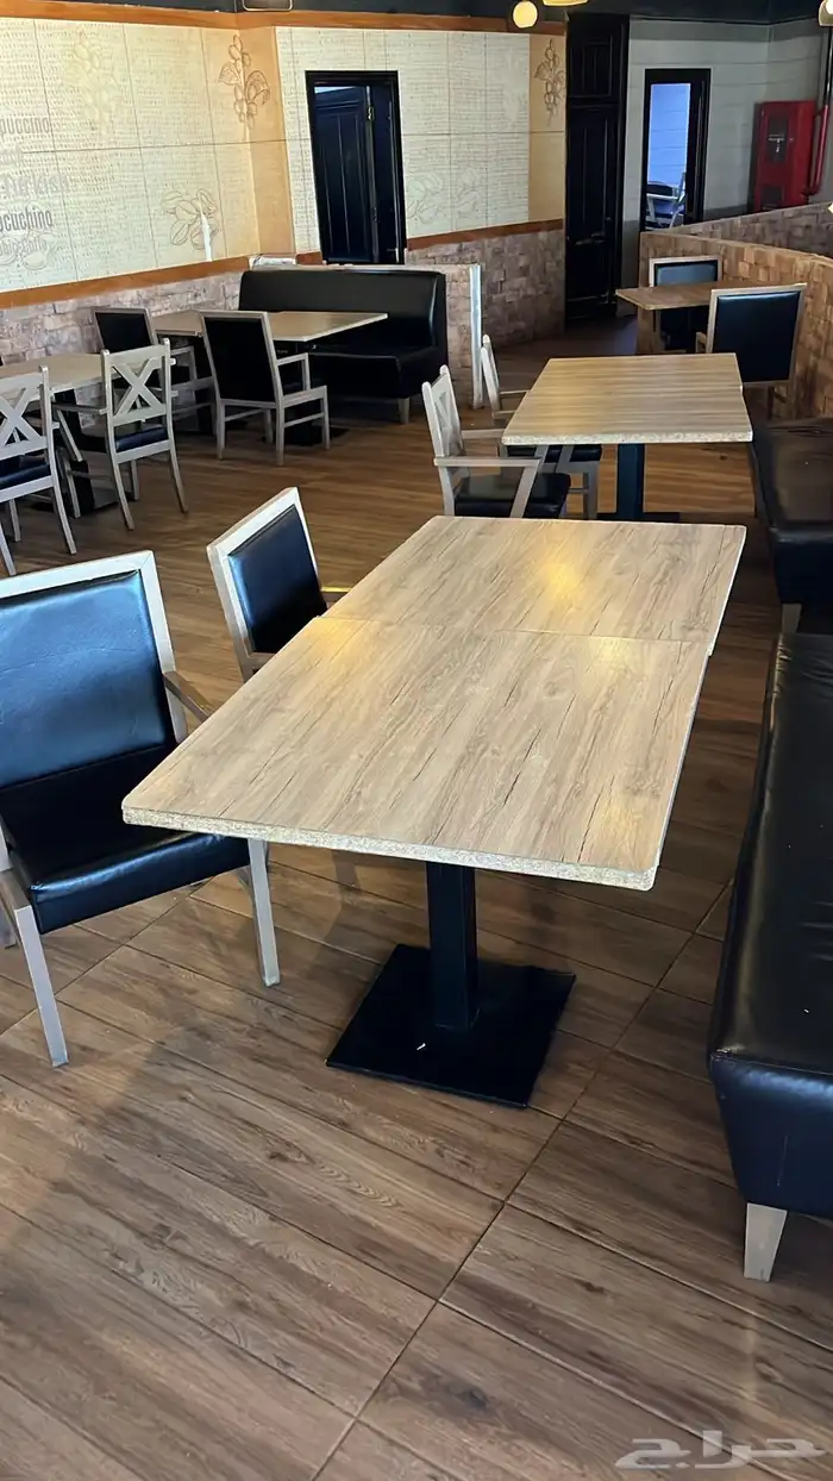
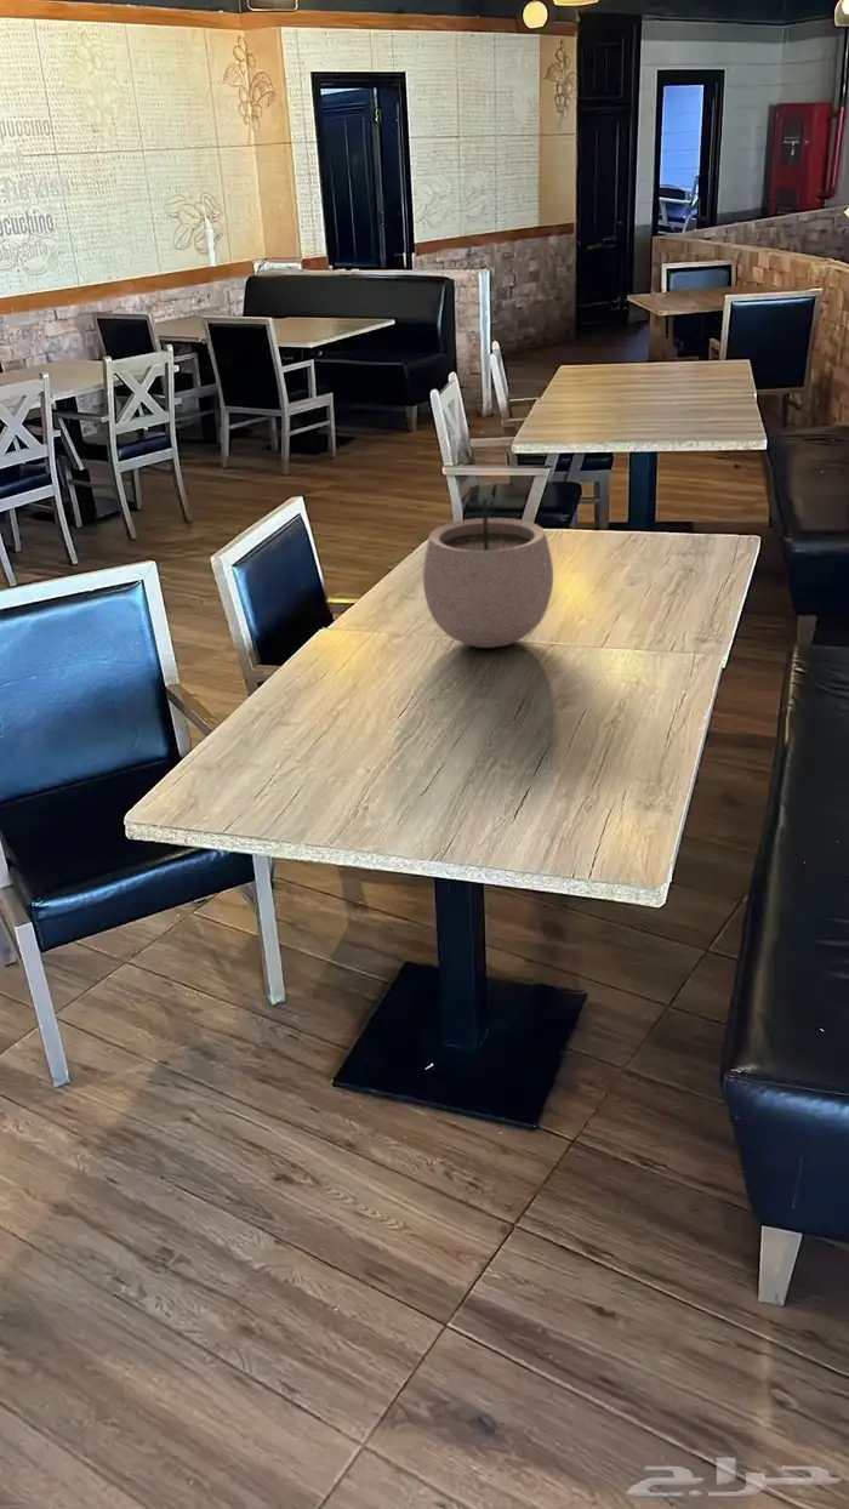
+ plant pot [422,482,554,649]
